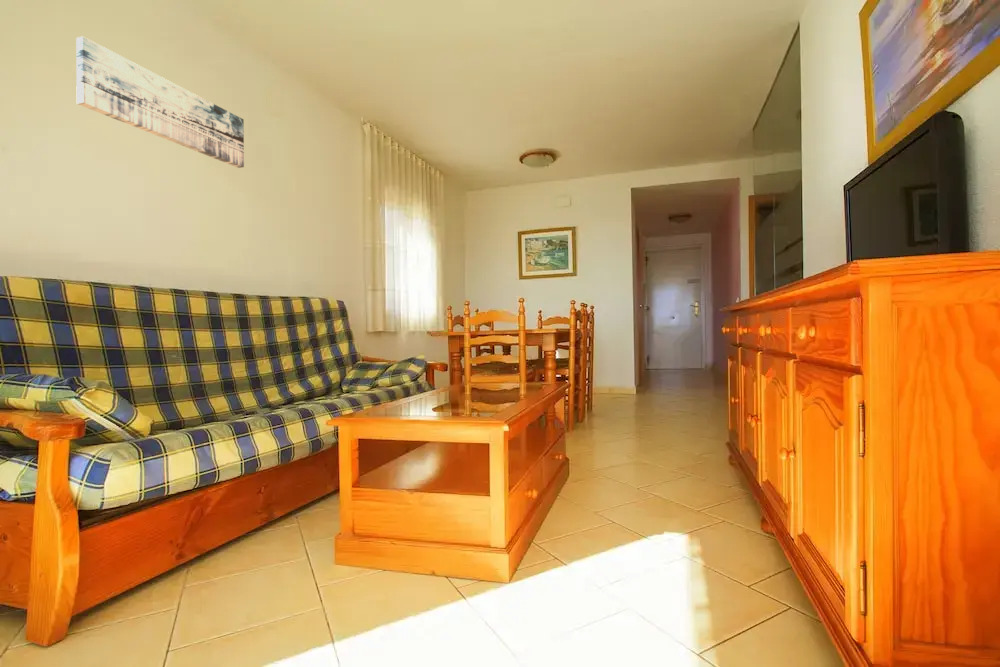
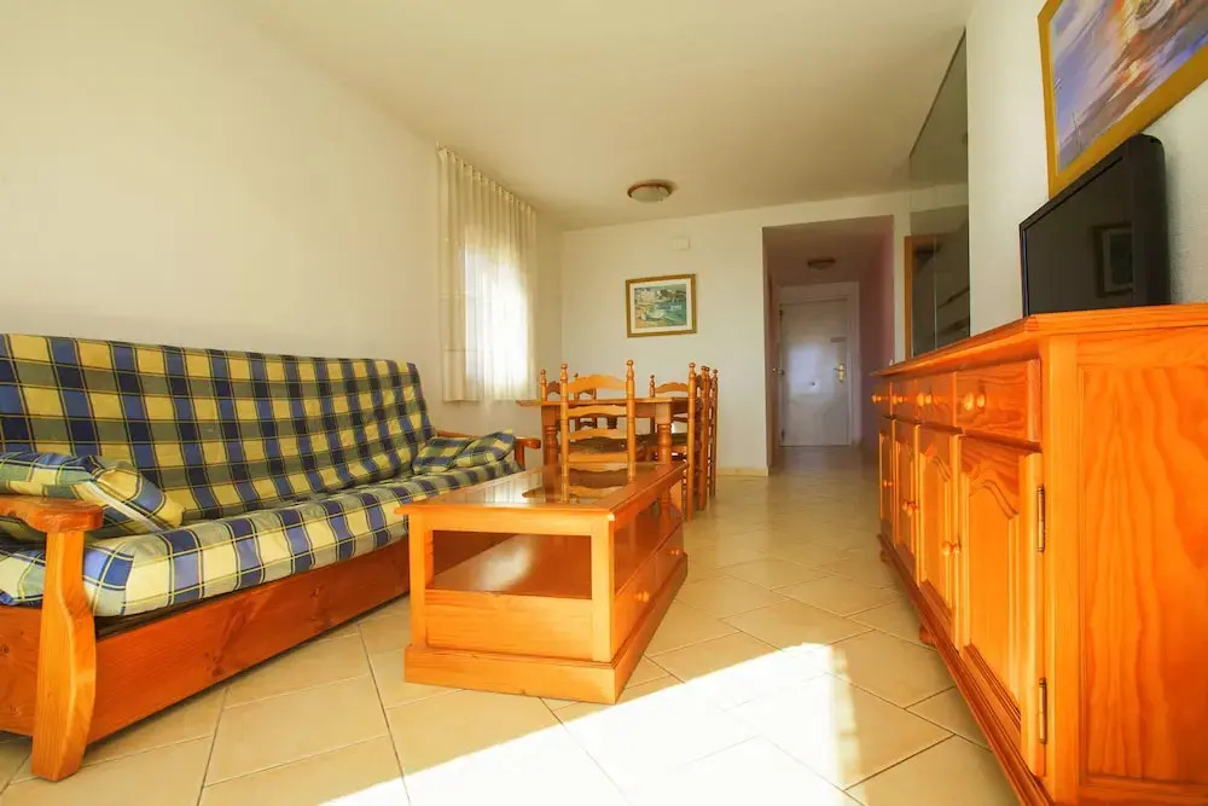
- wall art [75,35,245,169]
